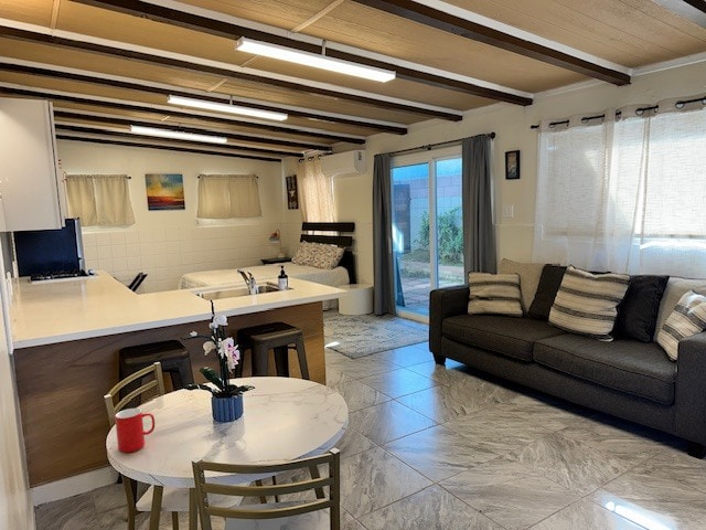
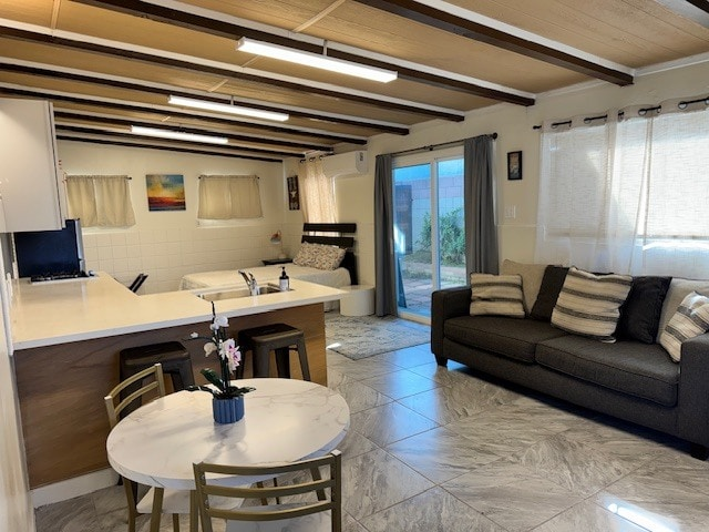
- cup [114,407,156,454]
